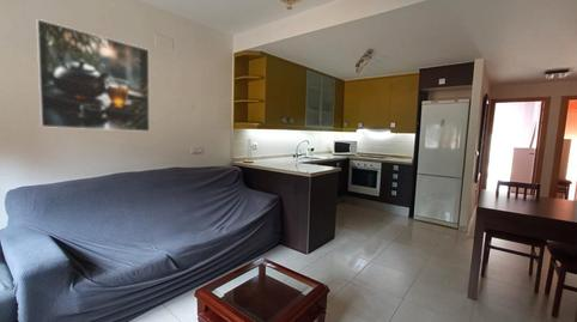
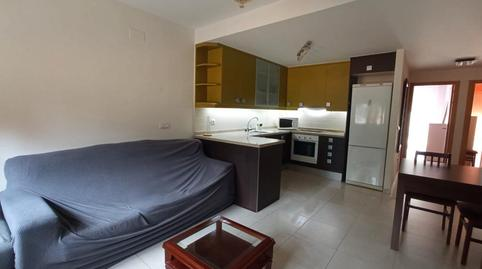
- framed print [35,18,151,133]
